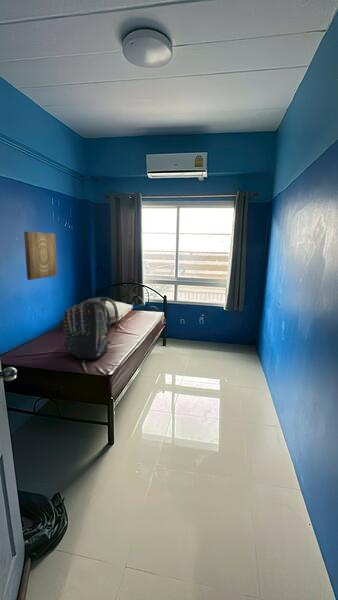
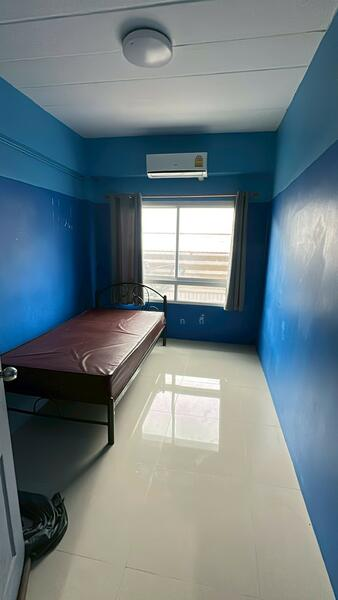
- wall art [23,231,58,281]
- pillow [105,300,134,325]
- backpack [59,296,119,360]
